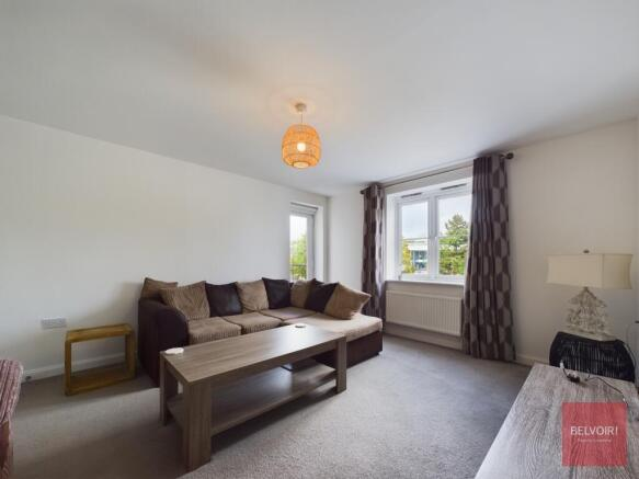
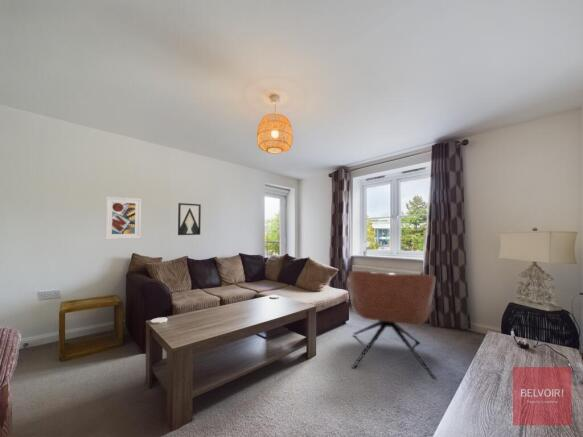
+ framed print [104,196,142,240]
+ armchair [346,270,438,381]
+ wall art [177,202,202,236]
